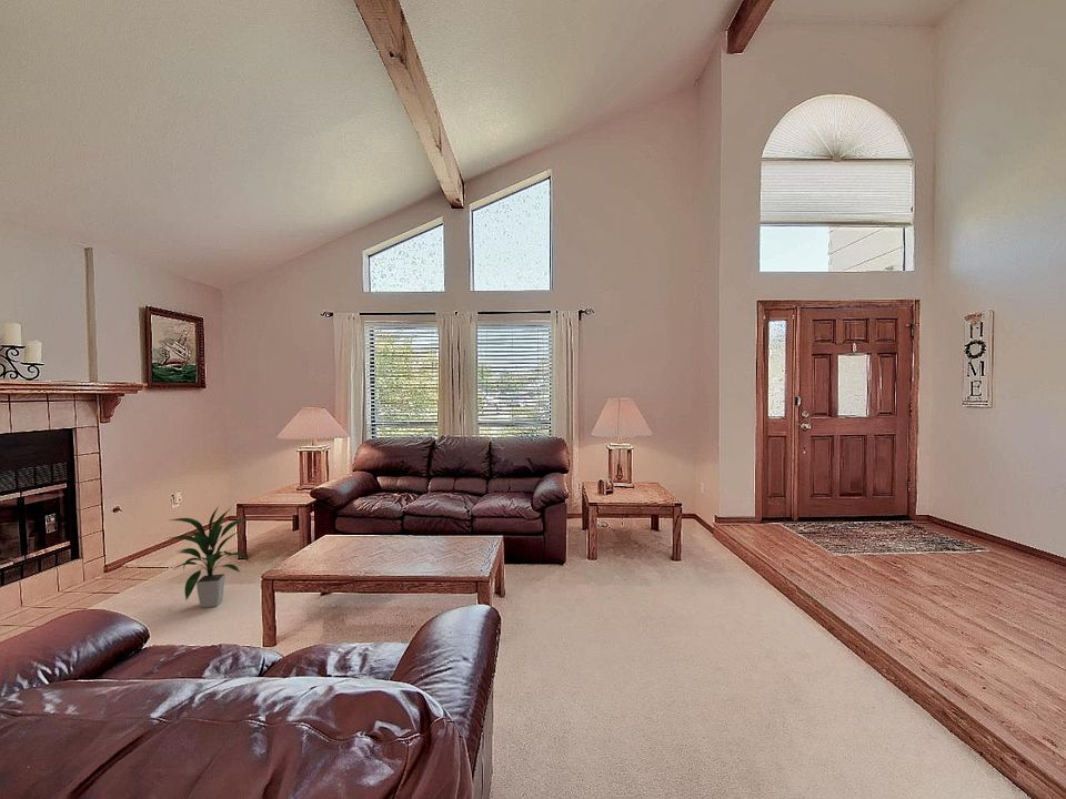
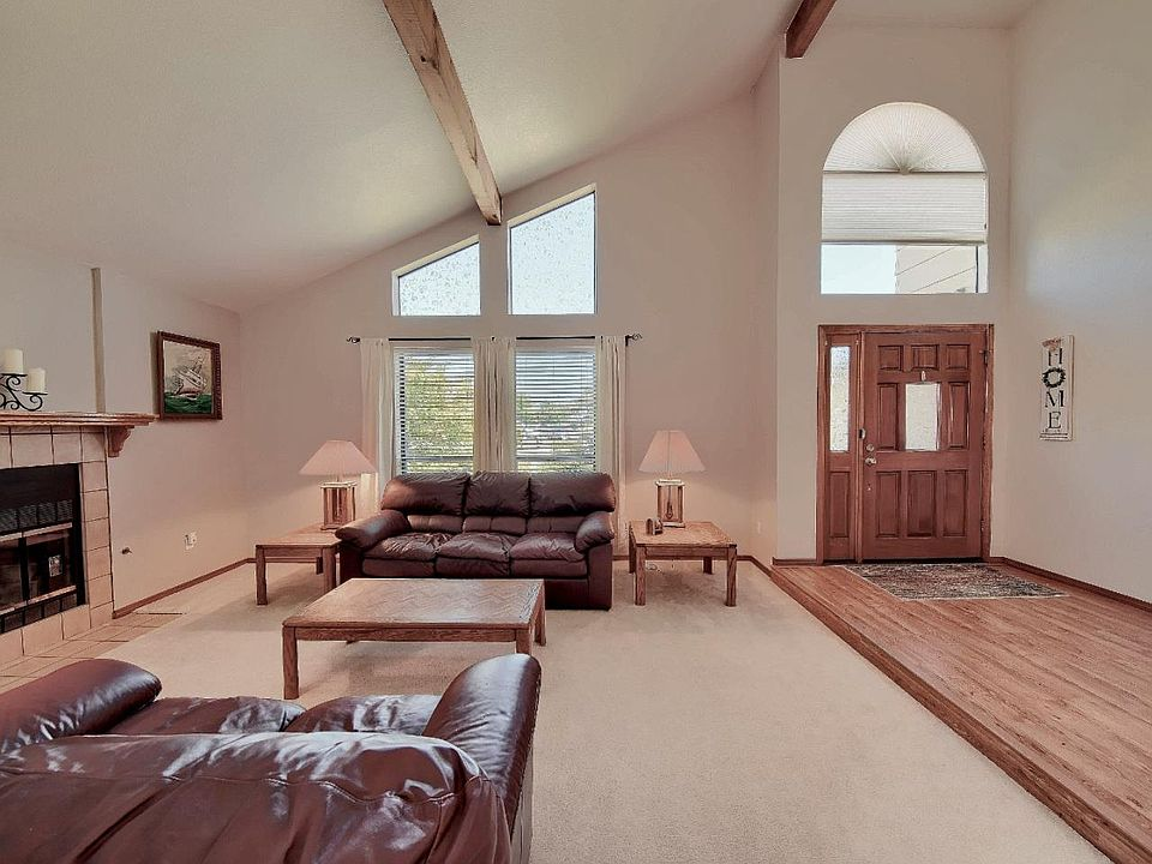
- indoor plant [163,505,251,609]
